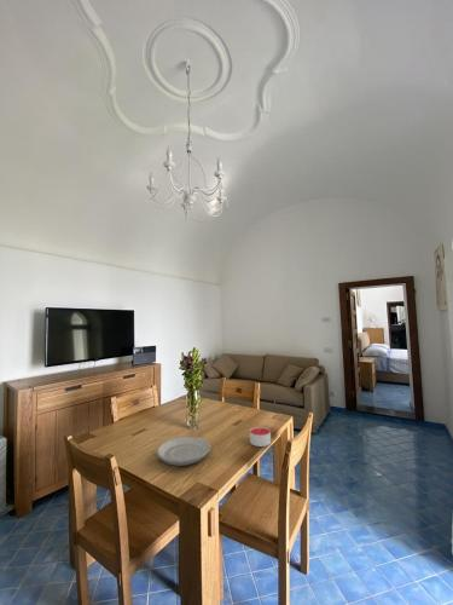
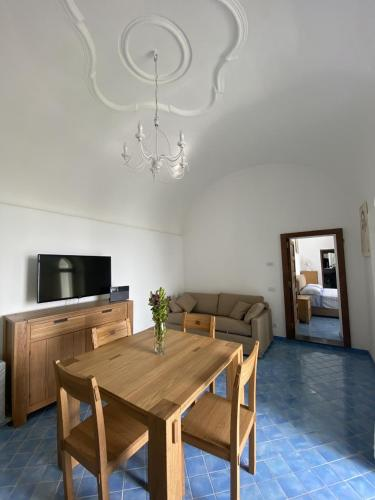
- candle [249,426,272,448]
- plate [156,436,211,467]
